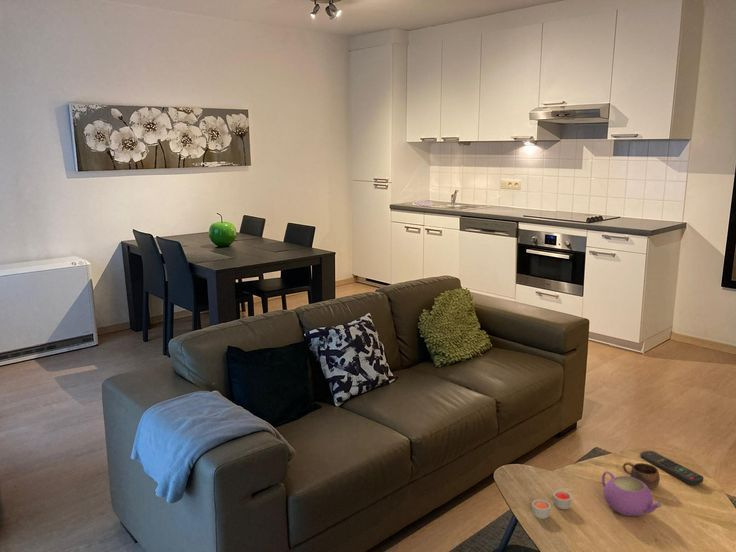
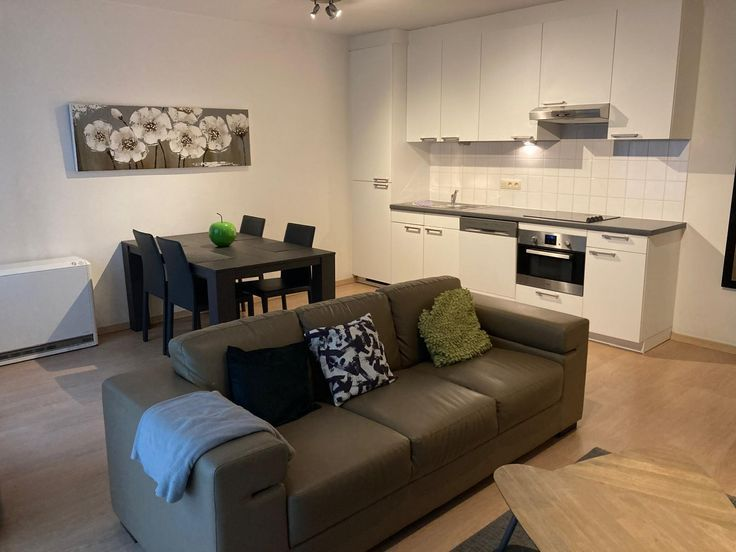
- remote control [639,450,705,486]
- cup [622,461,661,490]
- teapot [601,470,663,517]
- candle [531,490,573,520]
